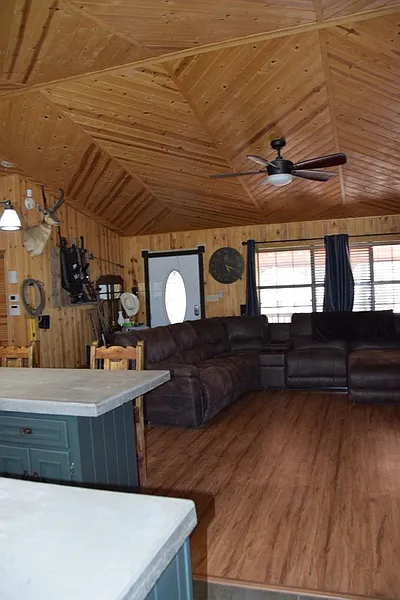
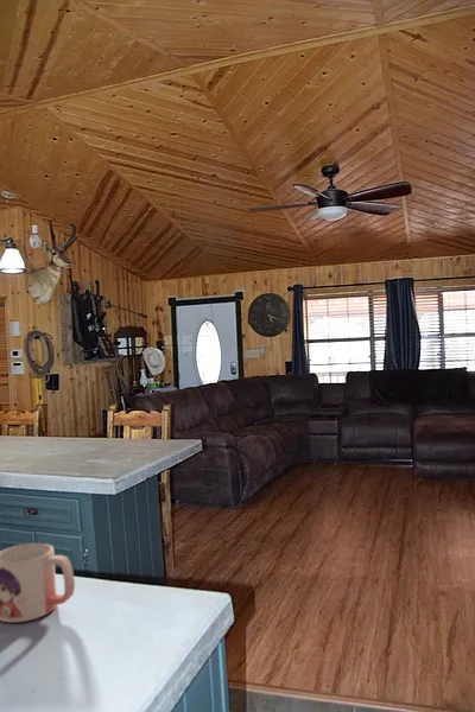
+ mug [0,542,76,624]
